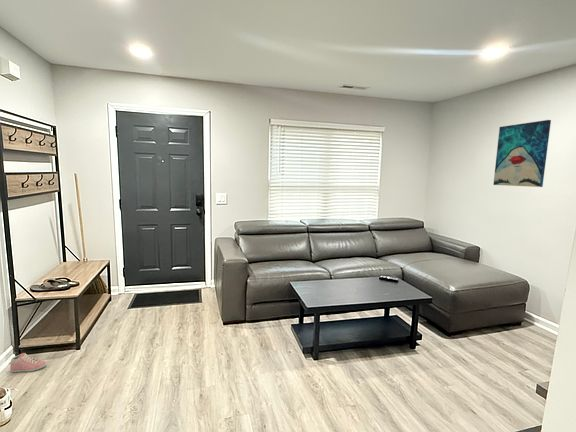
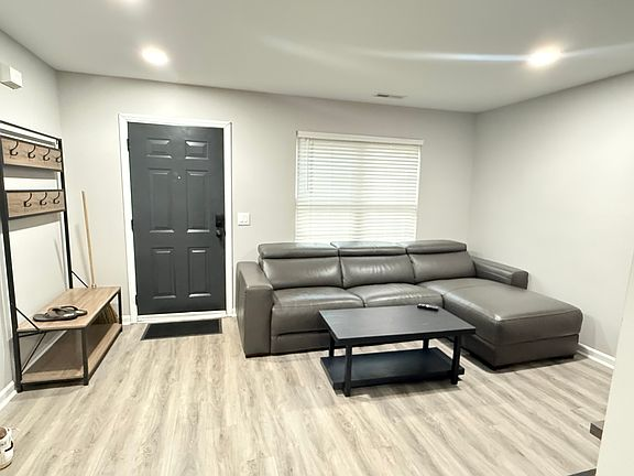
- sneaker [9,352,48,373]
- wall art [492,119,552,188]
